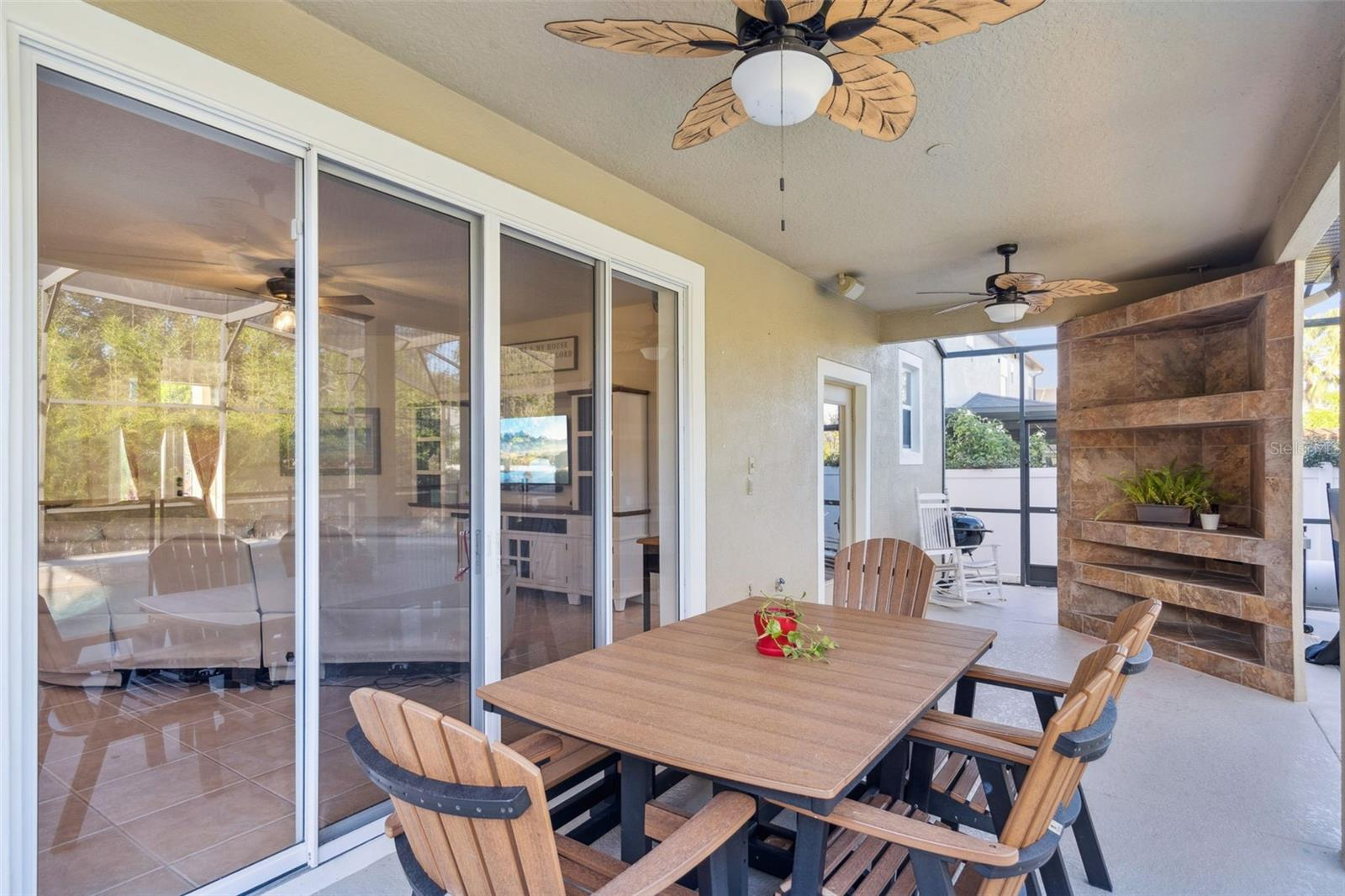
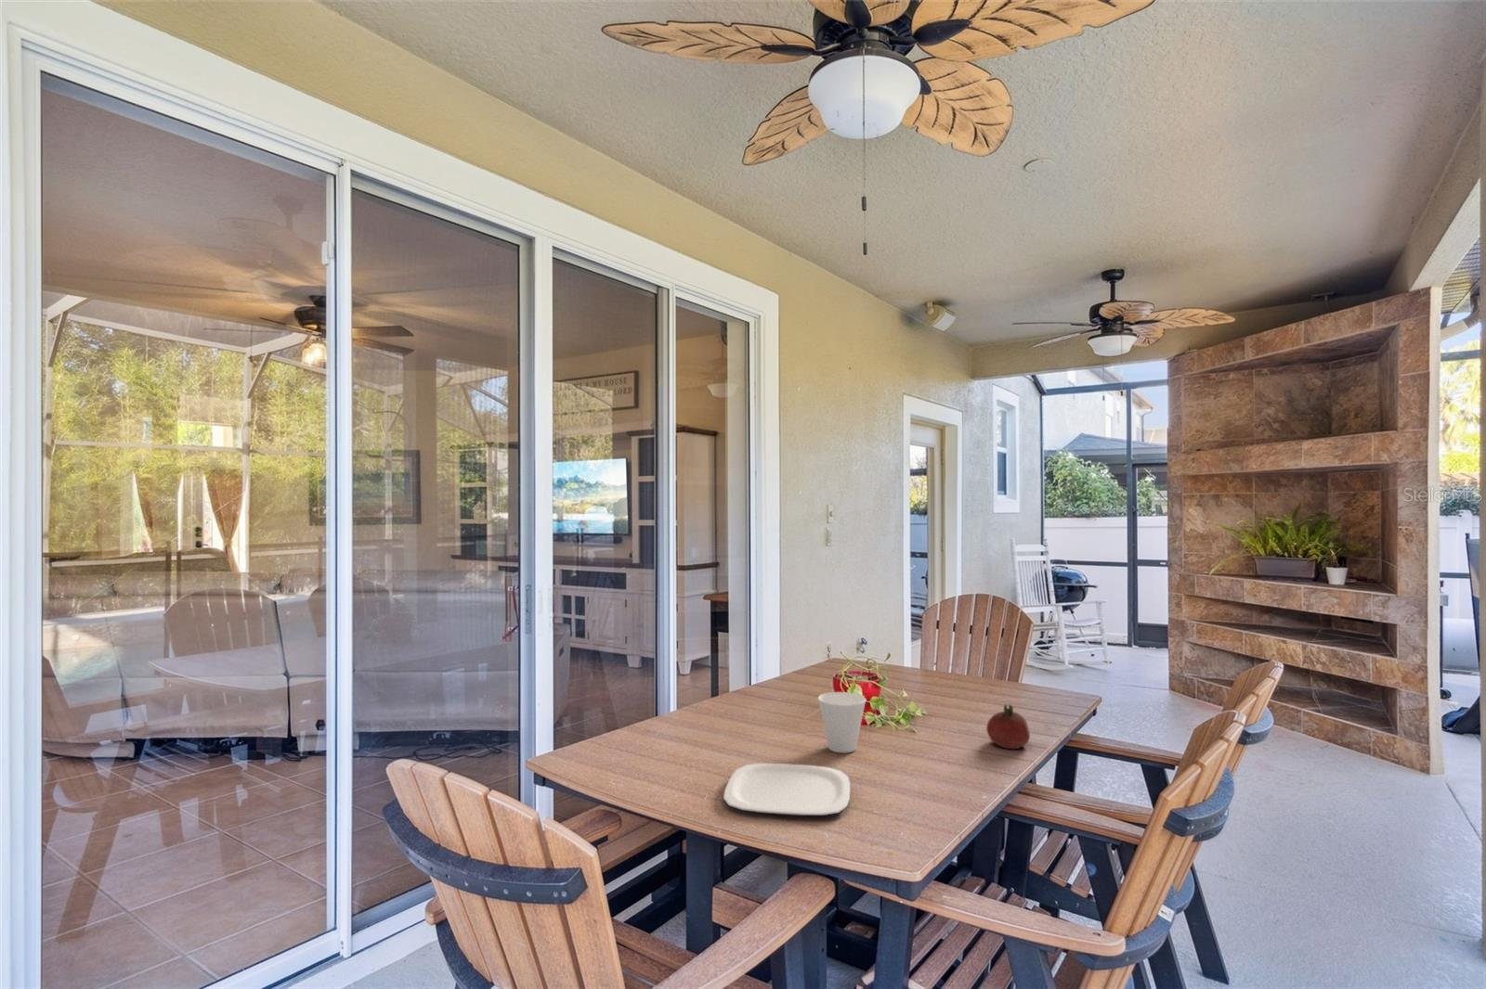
+ plate [723,763,851,817]
+ cup [818,691,866,754]
+ fruit [986,703,1031,749]
